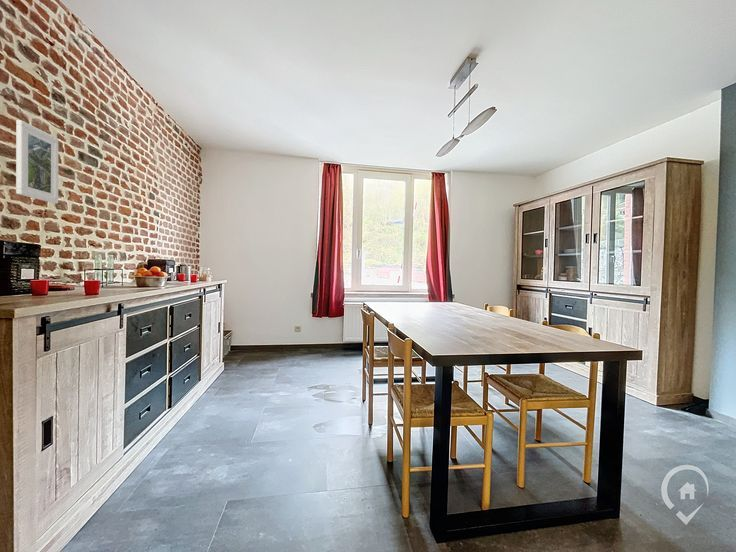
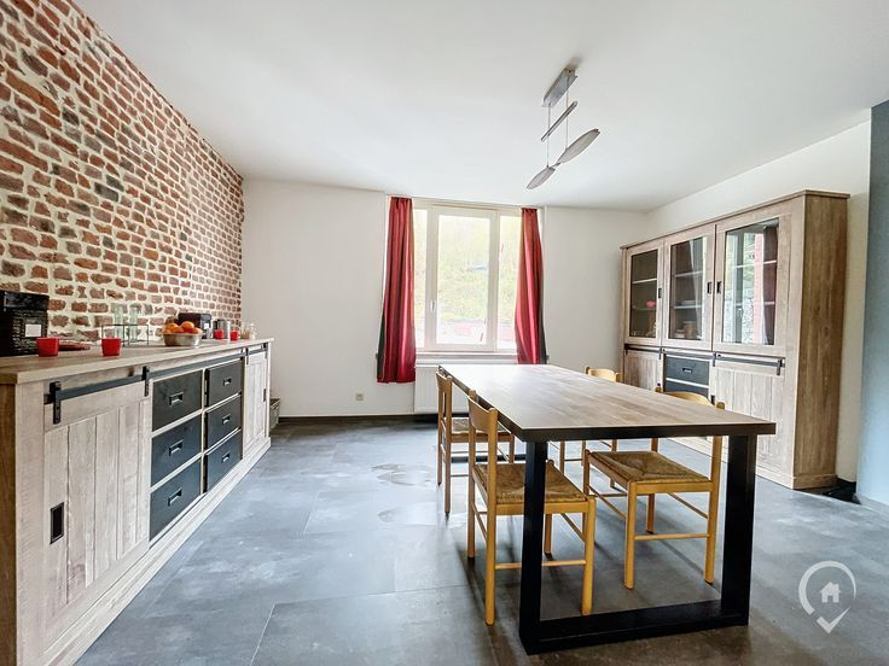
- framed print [15,119,59,204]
